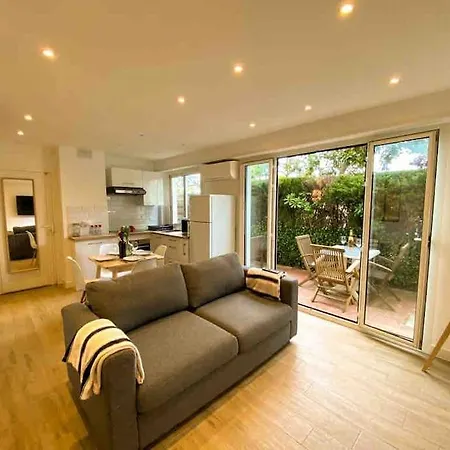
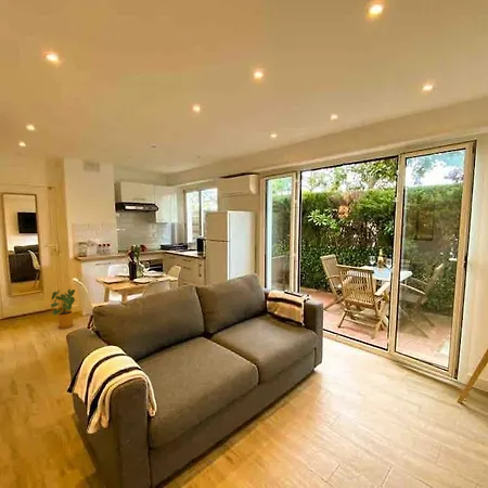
+ house plant [50,288,76,330]
